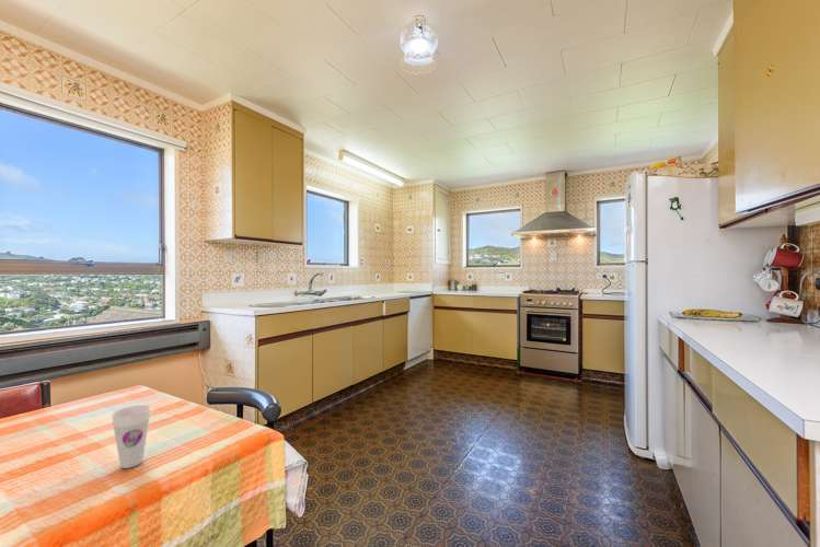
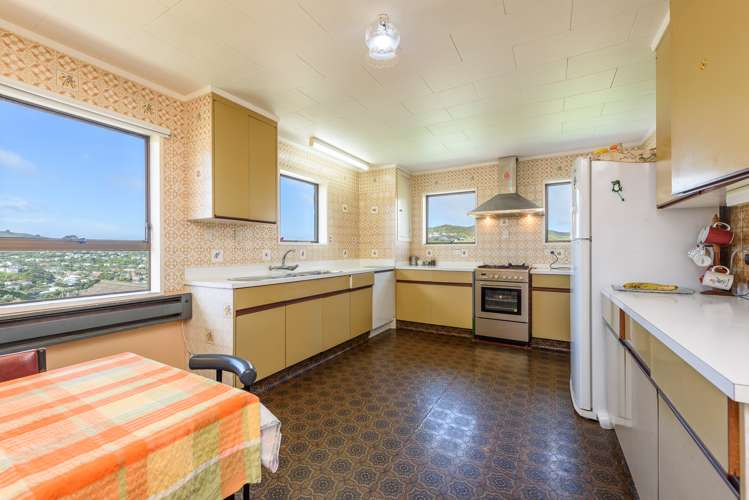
- cup [111,404,152,469]
